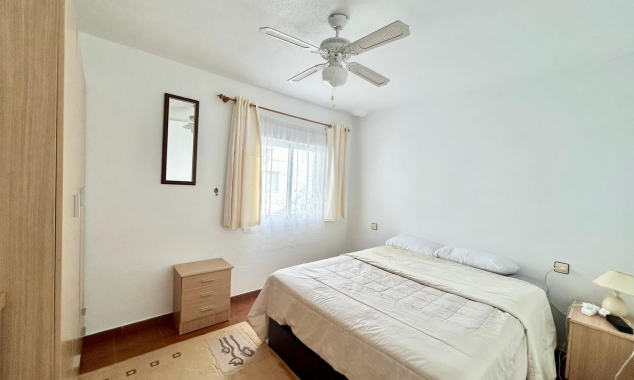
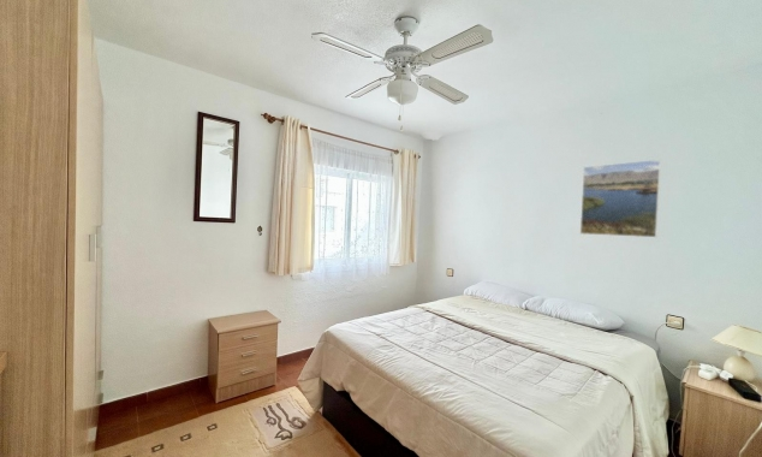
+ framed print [579,159,662,238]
